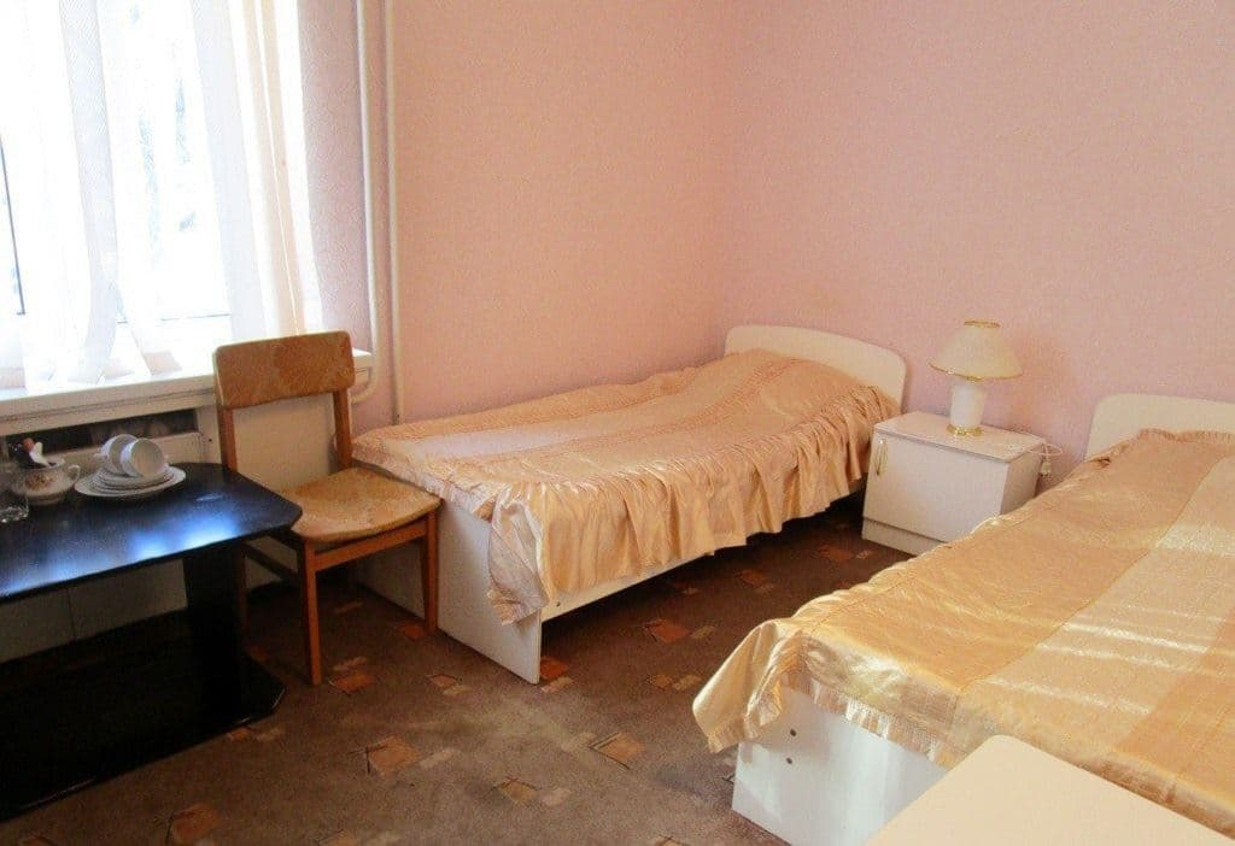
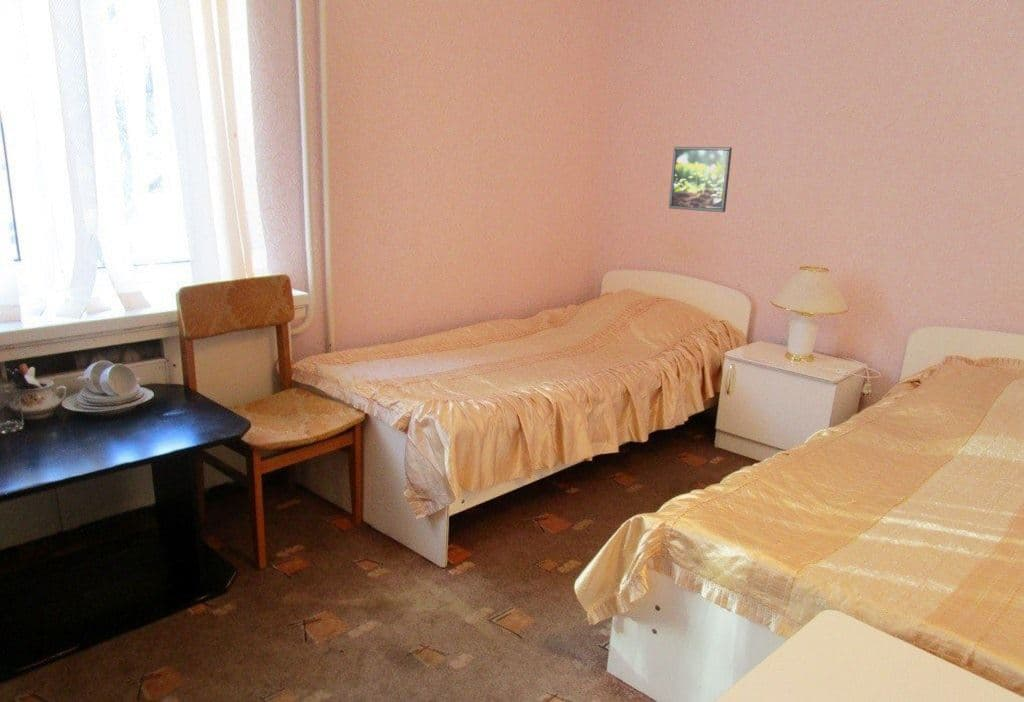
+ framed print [668,146,733,213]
